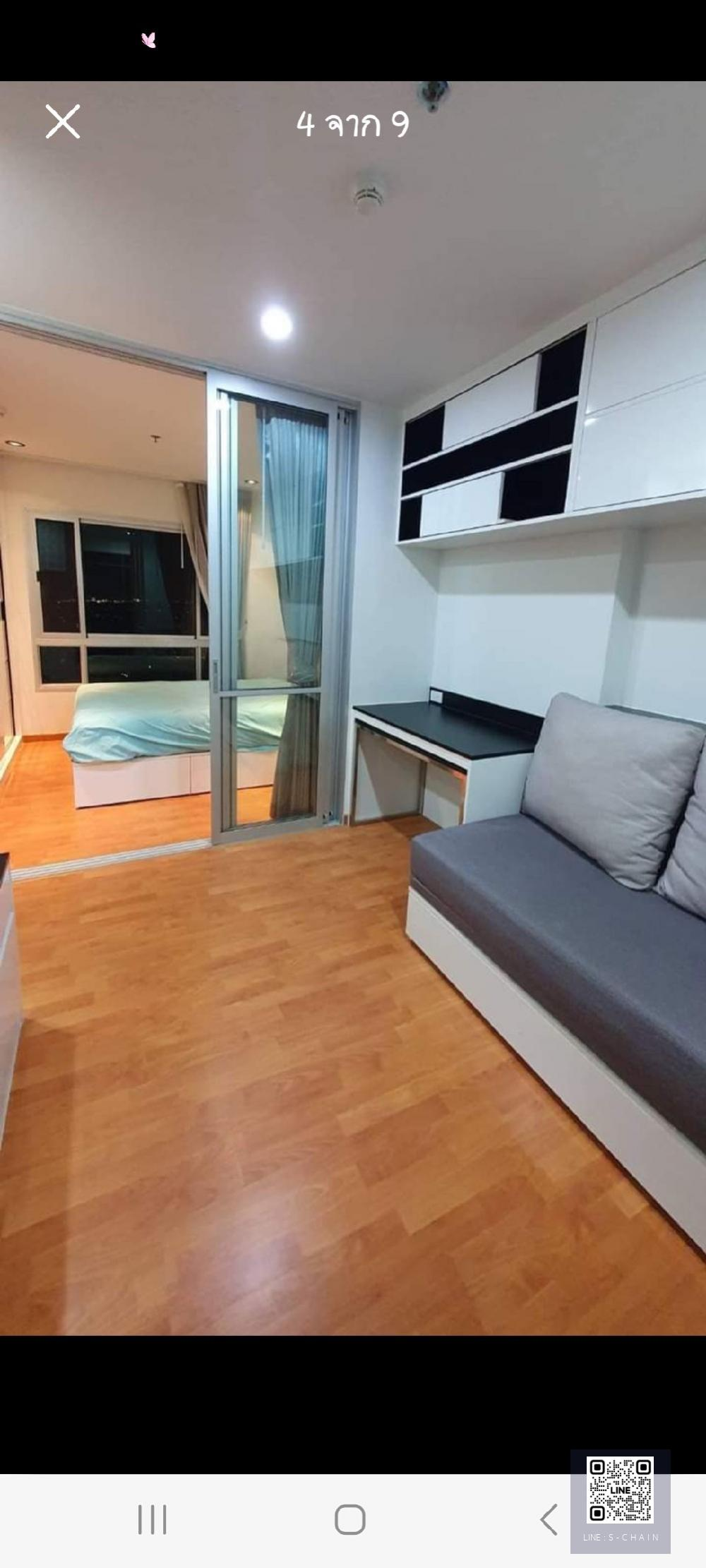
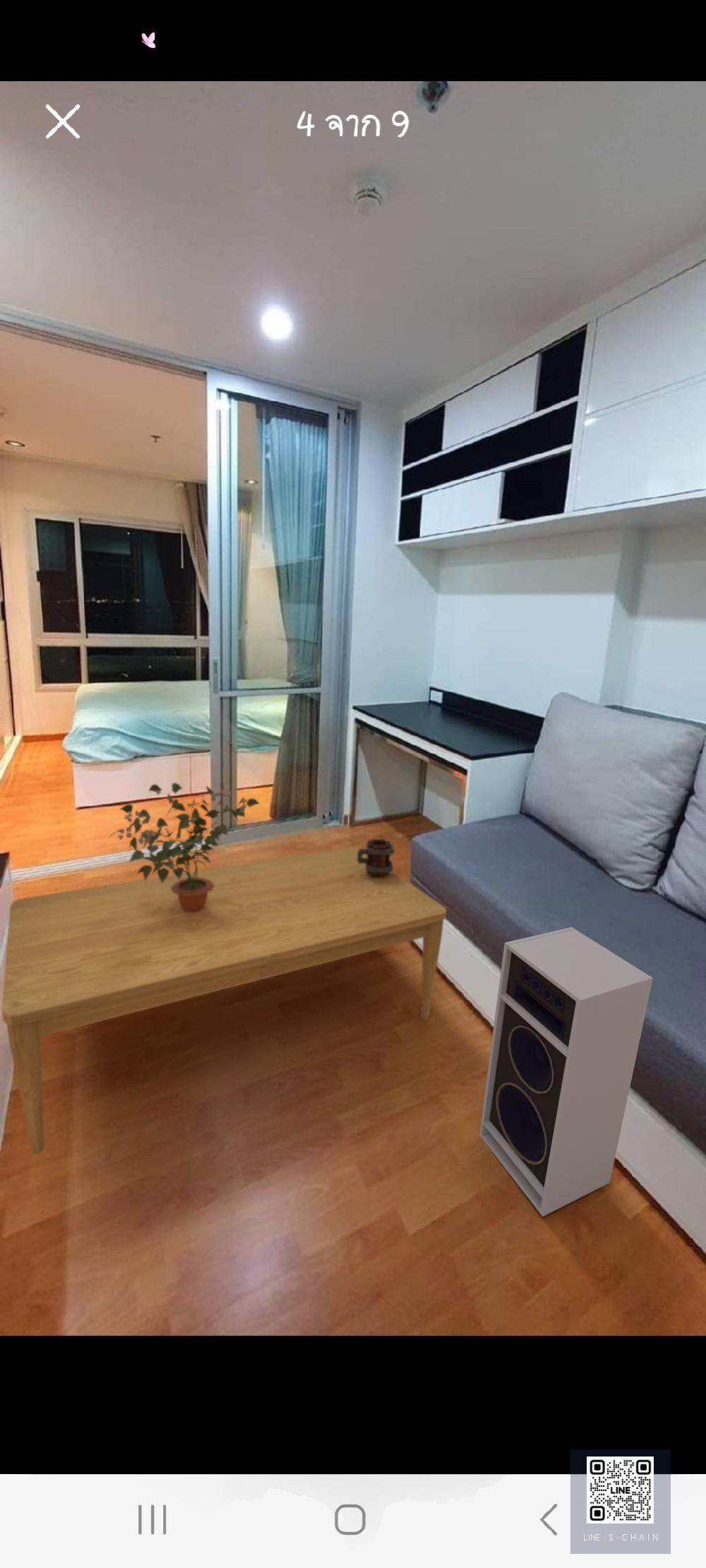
+ potted plant [108,782,261,912]
+ coffee table [1,847,447,1154]
+ mug [357,838,395,877]
+ speaker [479,927,654,1217]
